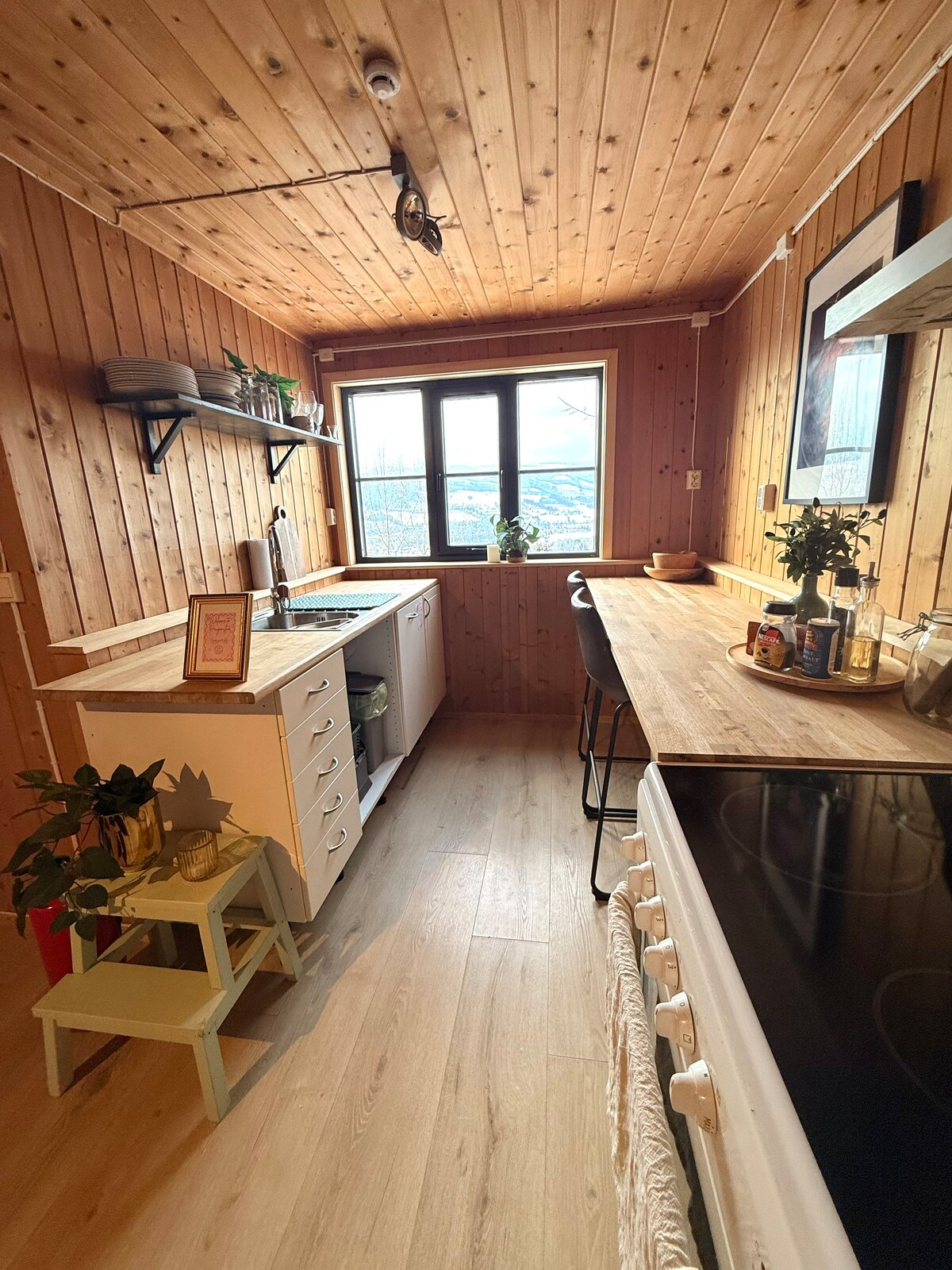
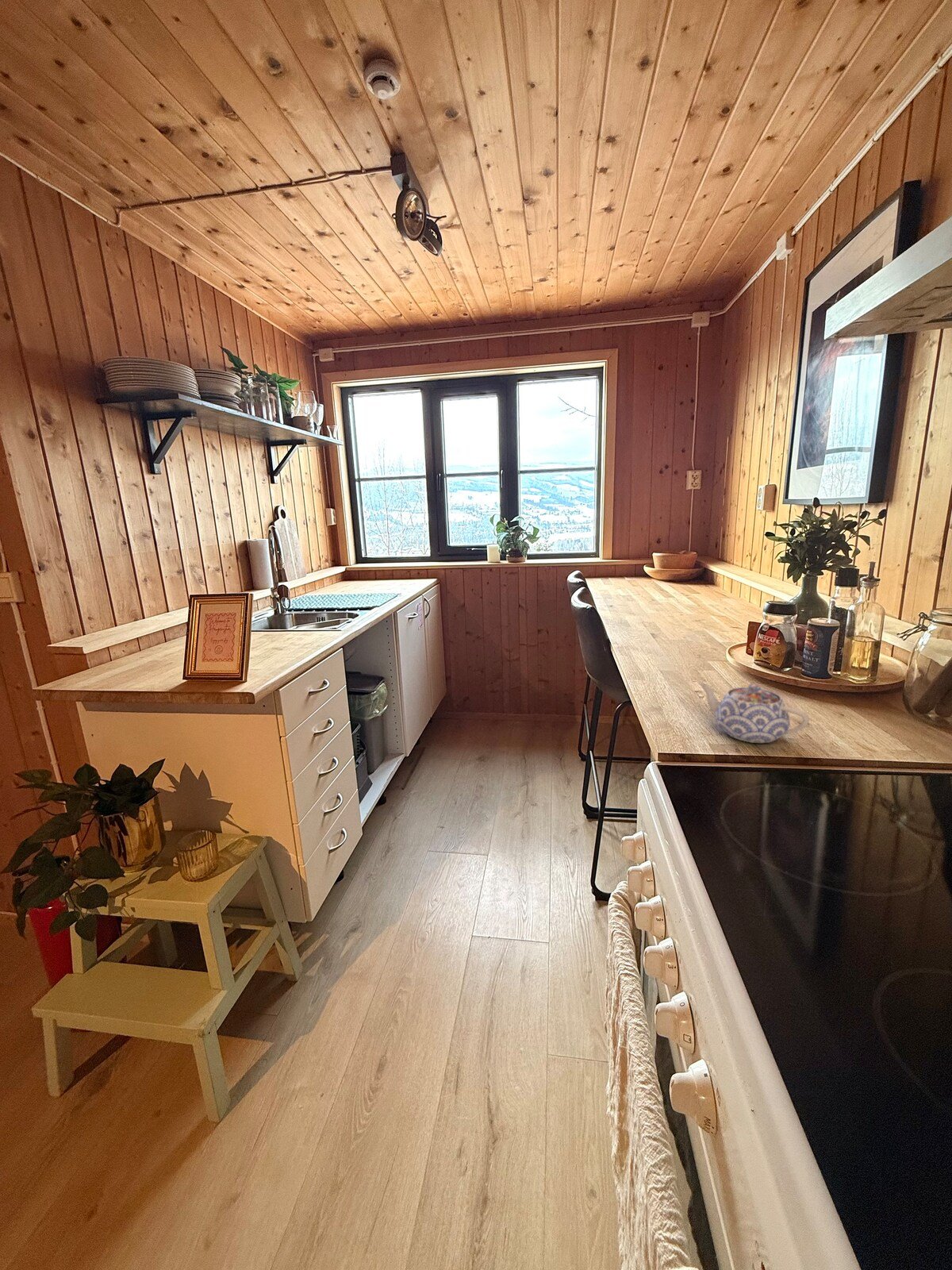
+ teapot [697,682,810,744]
